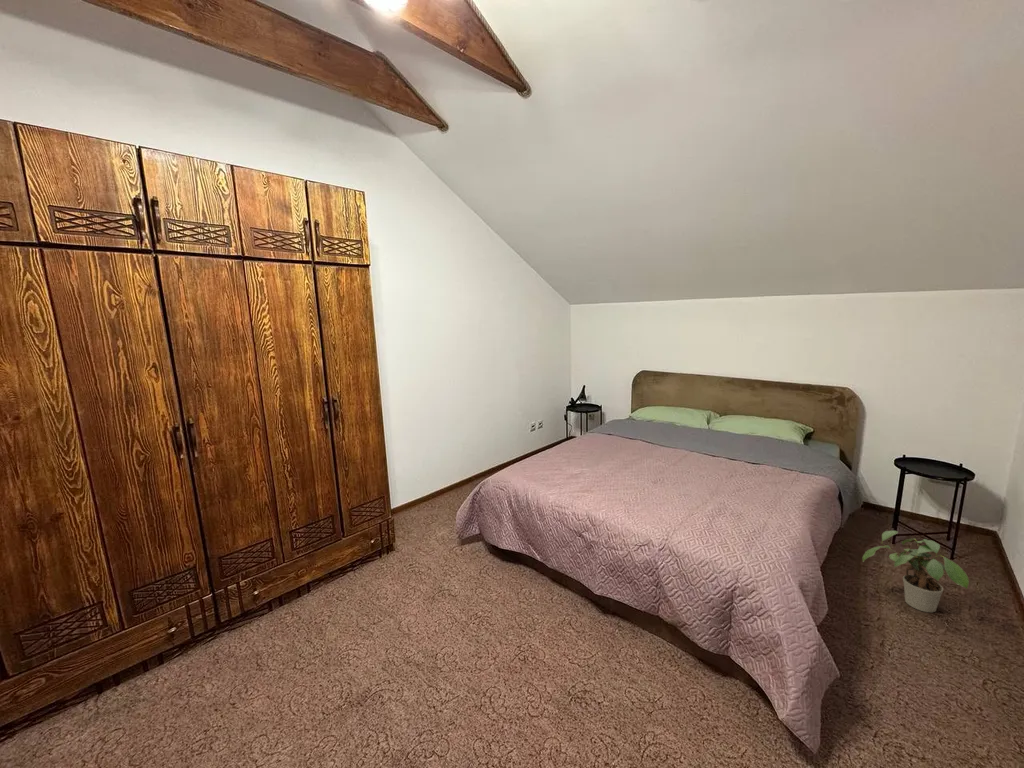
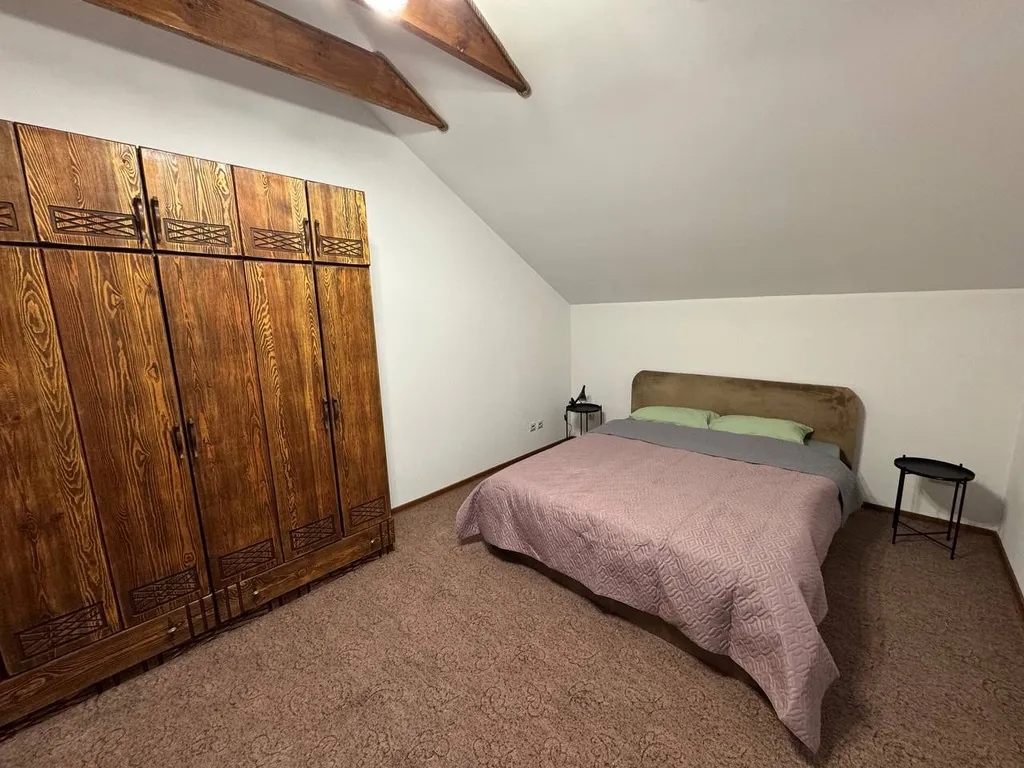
- potted plant [862,530,970,613]
